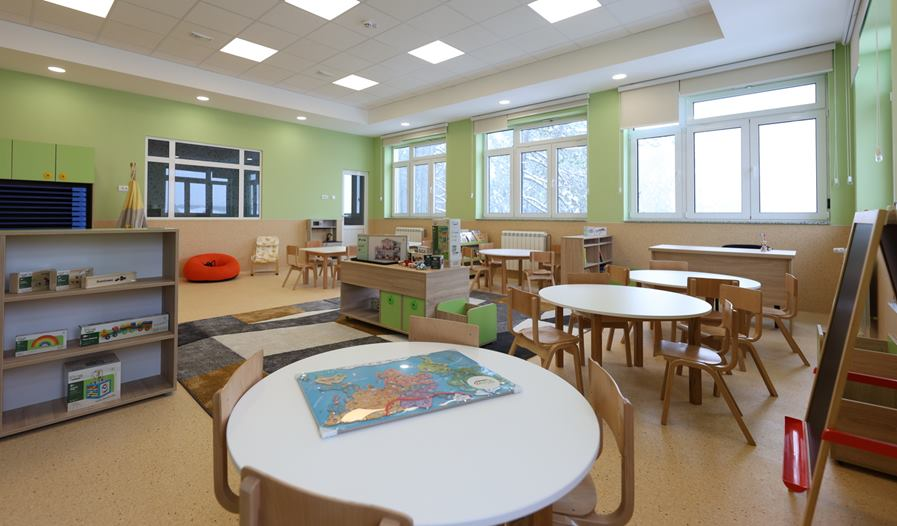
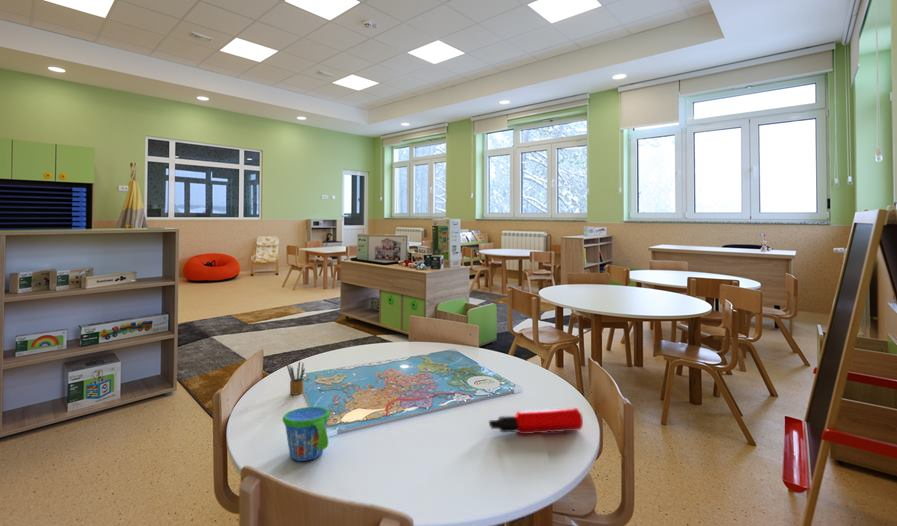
+ pencil box [286,360,306,396]
+ snack cup [282,406,331,462]
+ water bottle [488,407,584,435]
